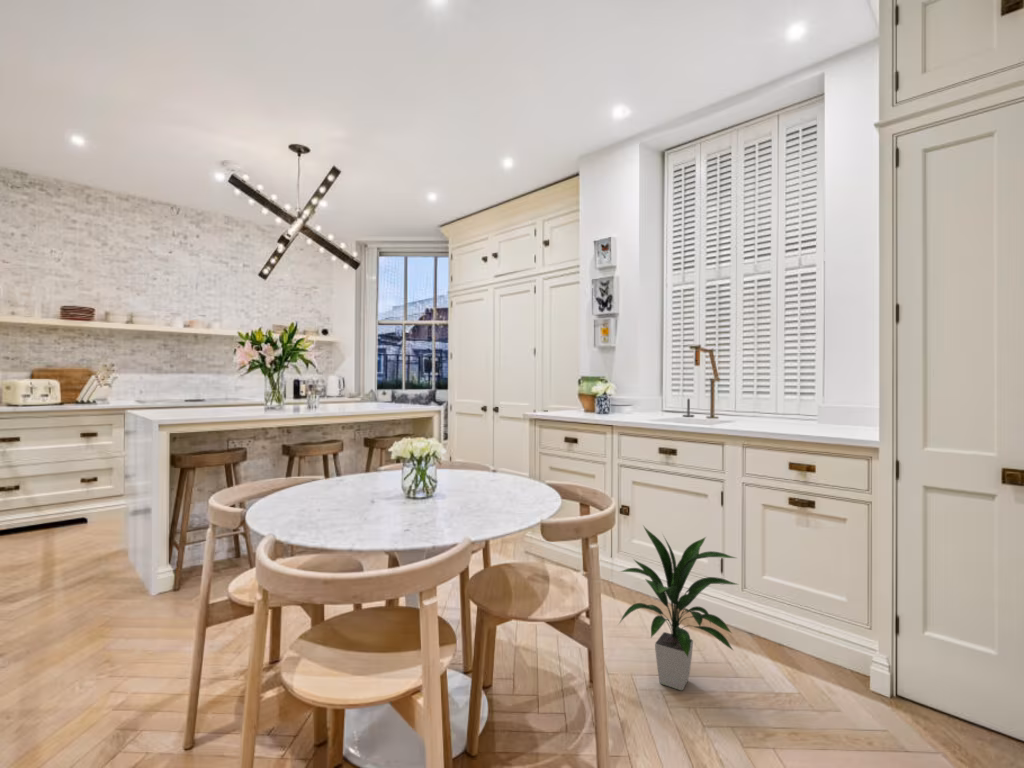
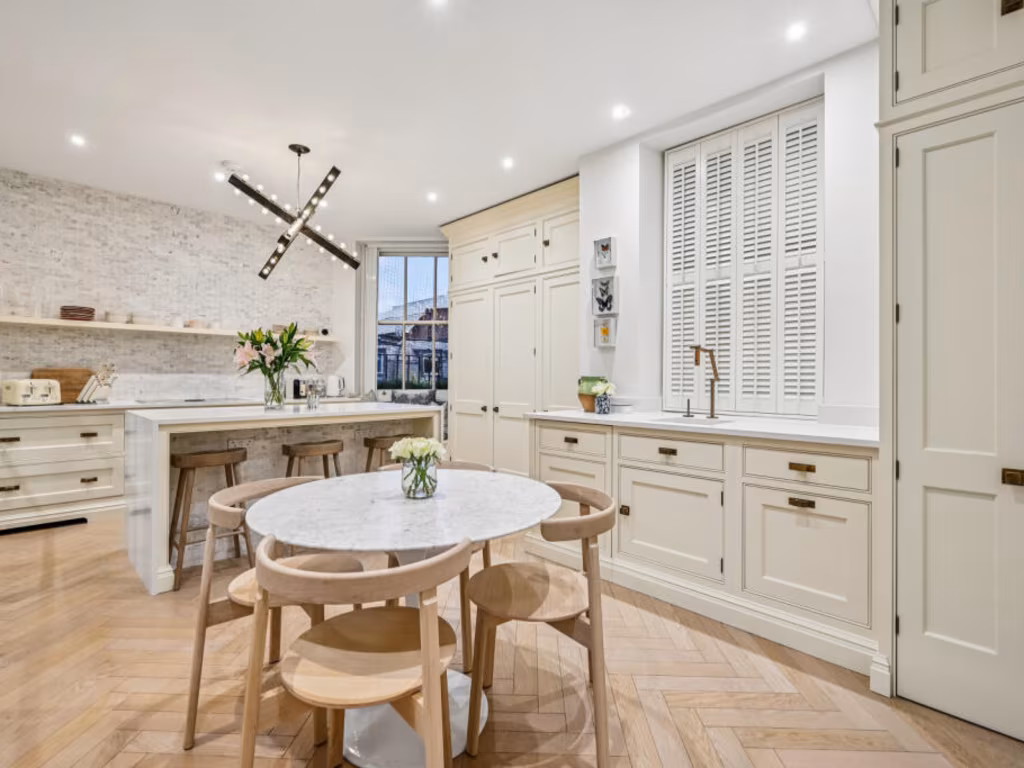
- indoor plant [616,525,741,691]
